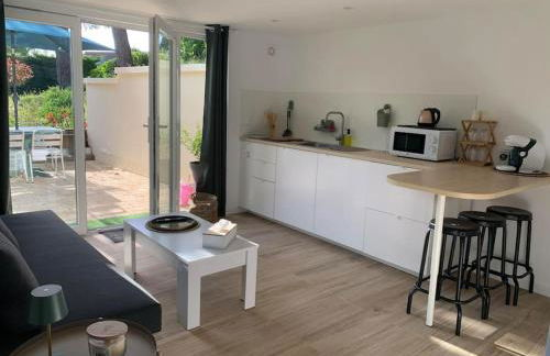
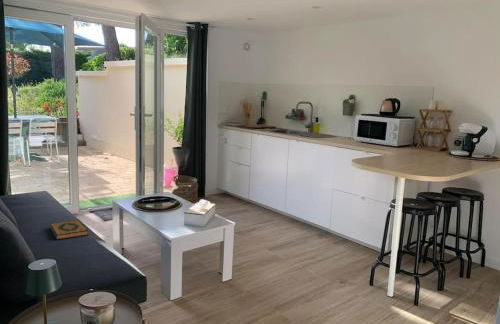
+ hardback book [49,219,89,240]
